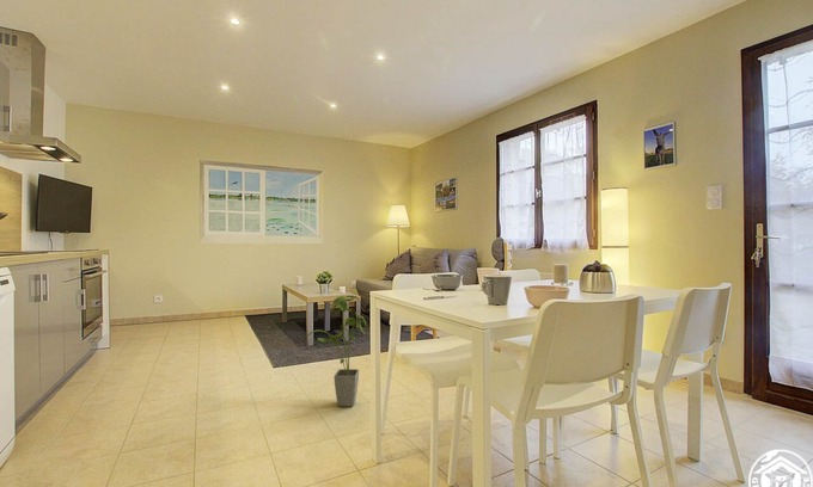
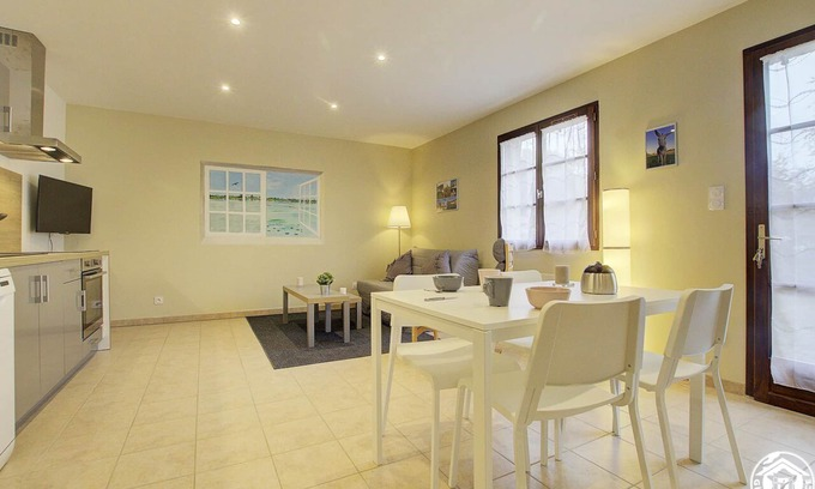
- house plant [306,295,367,408]
